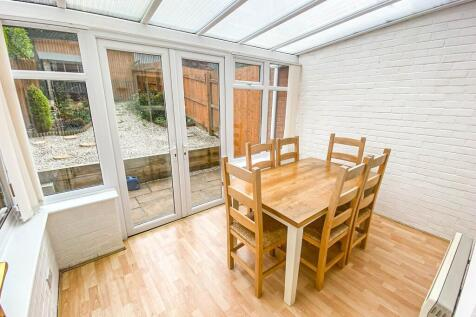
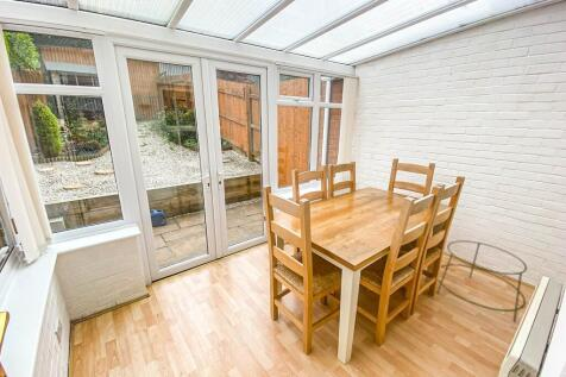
+ plant stand [435,239,528,323]
